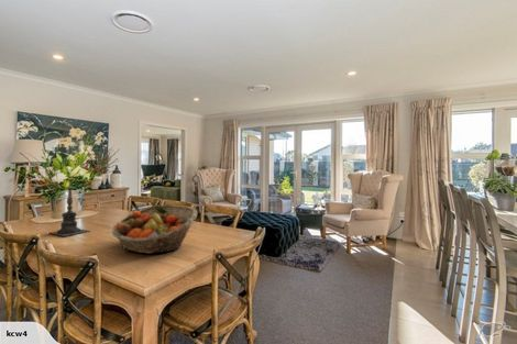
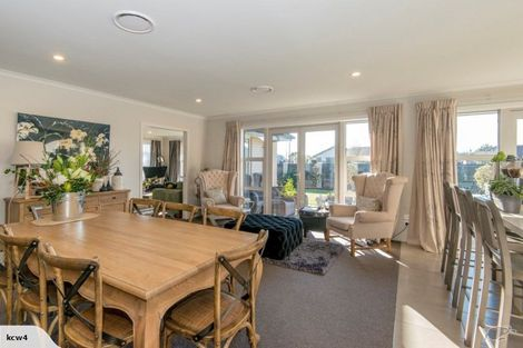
- candle holder [50,180,90,237]
- fruit basket [111,204,198,255]
